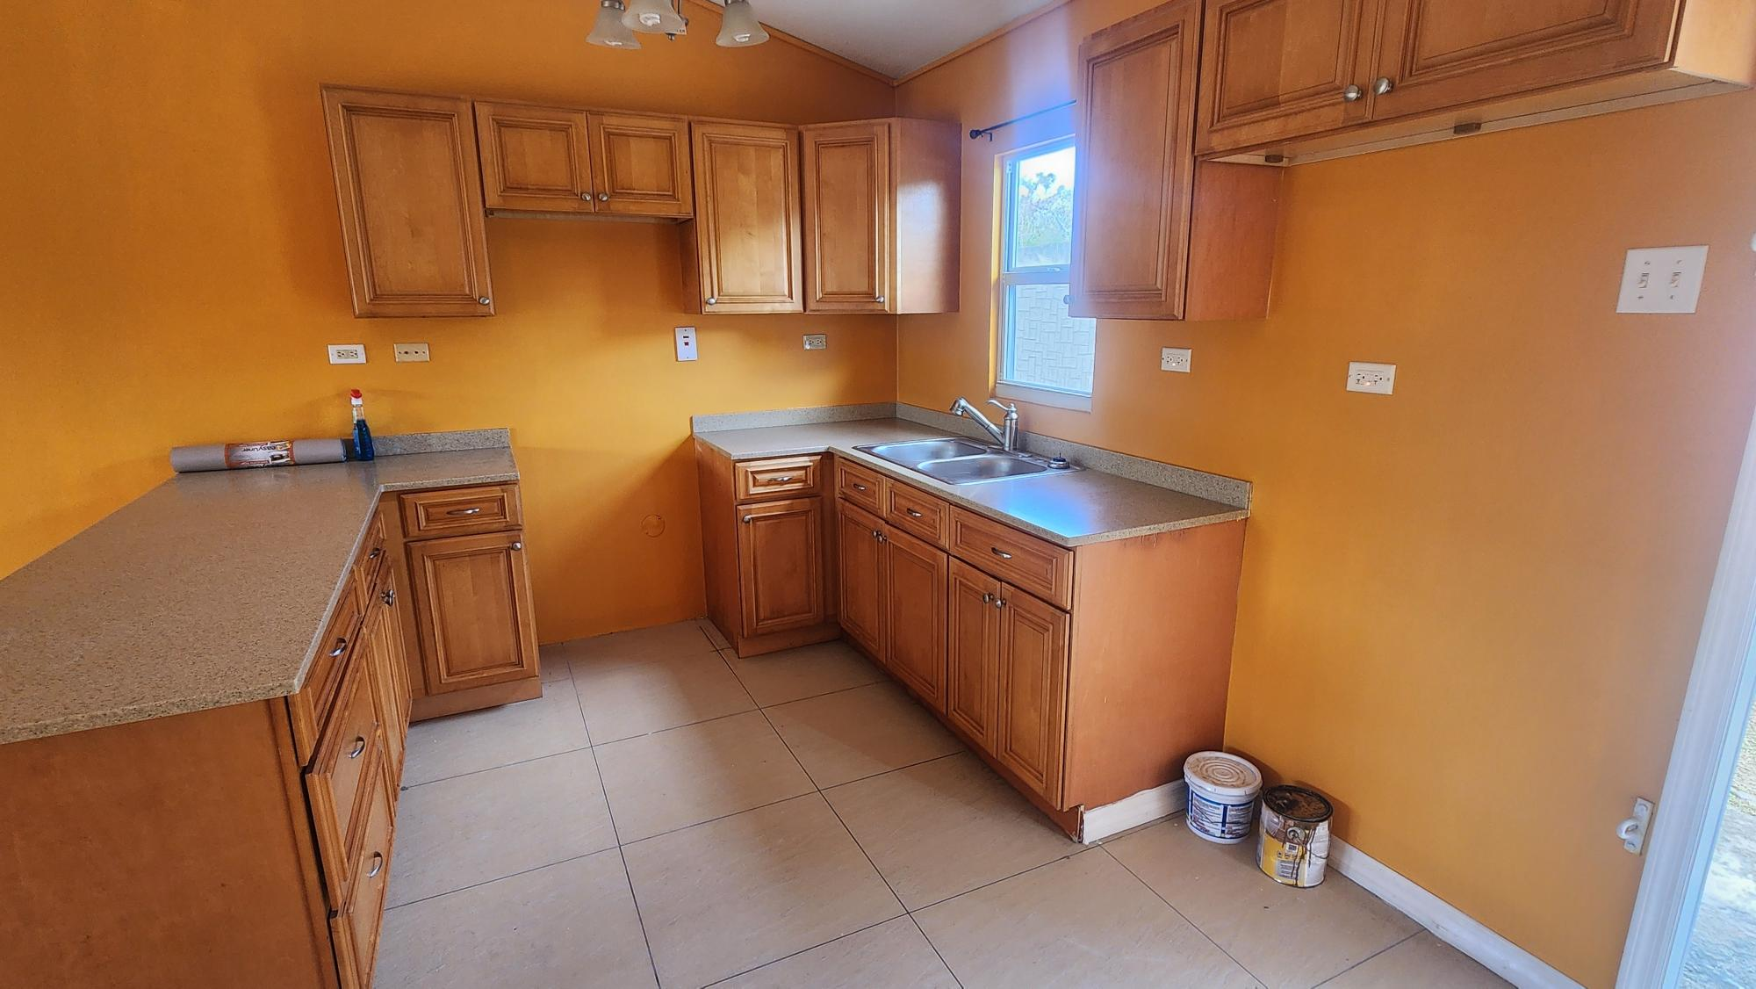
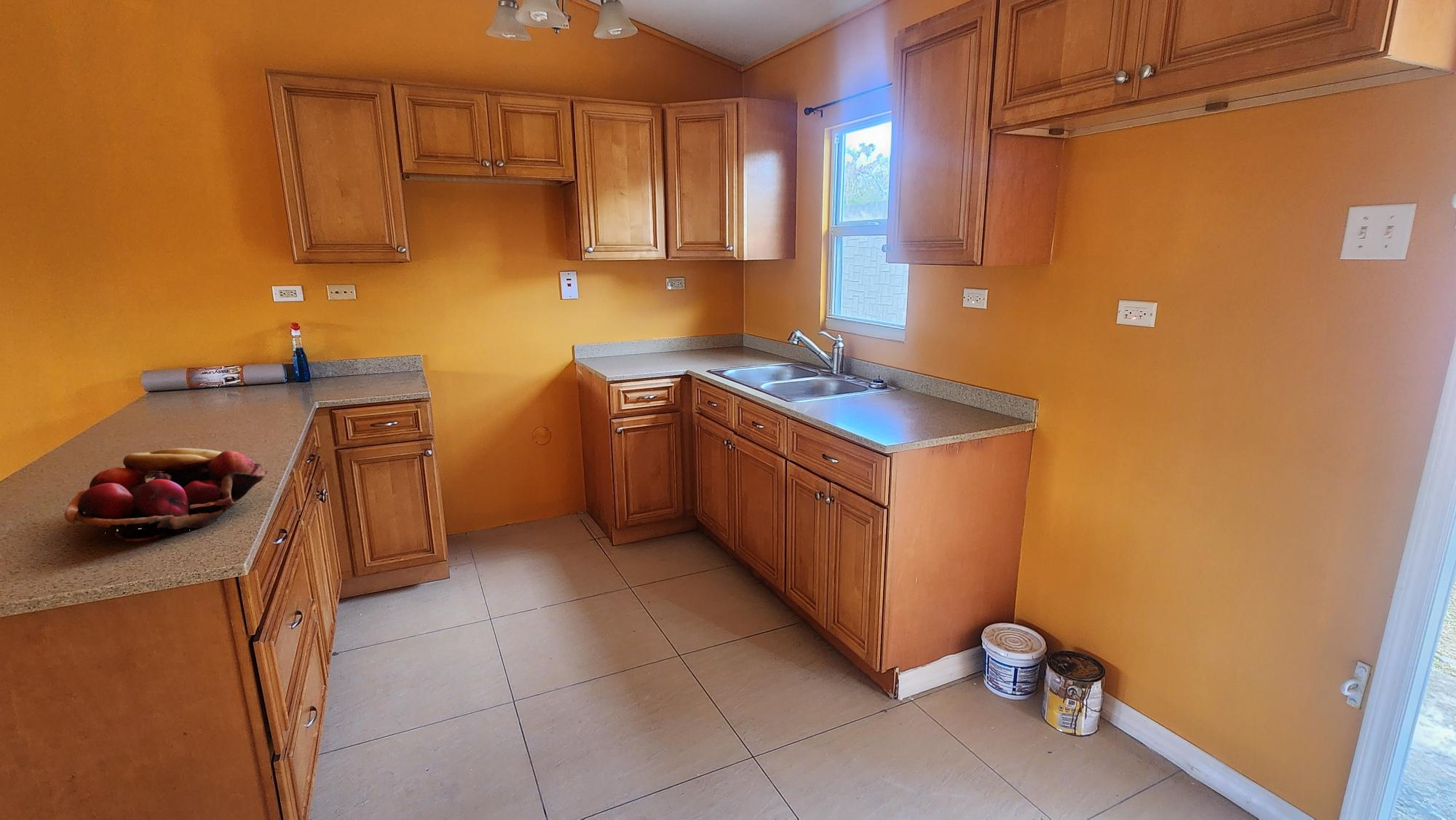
+ fruit basket [63,447,269,543]
